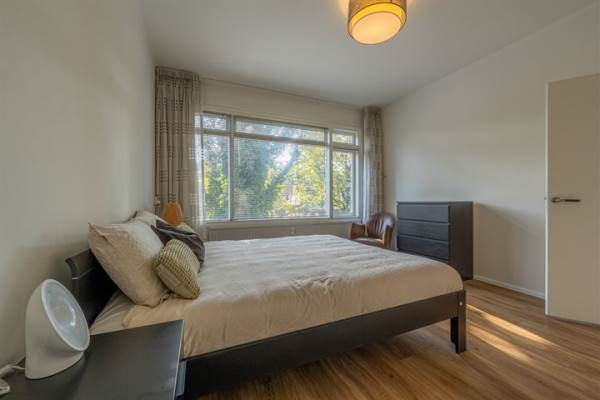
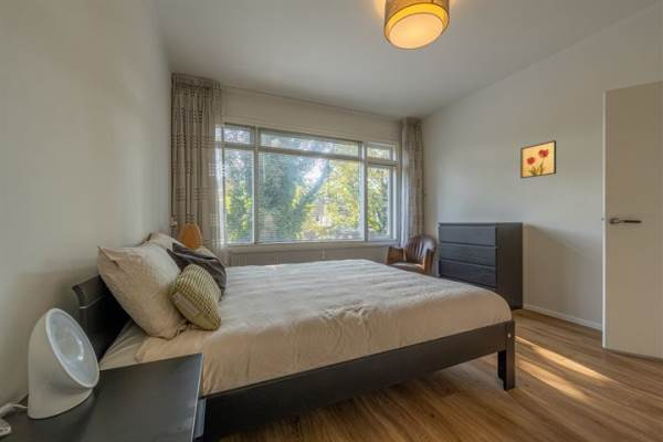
+ wall art [519,139,557,179]
